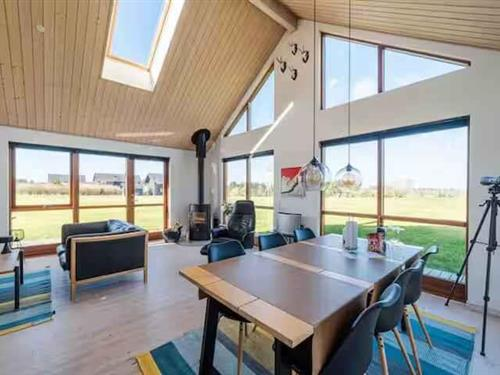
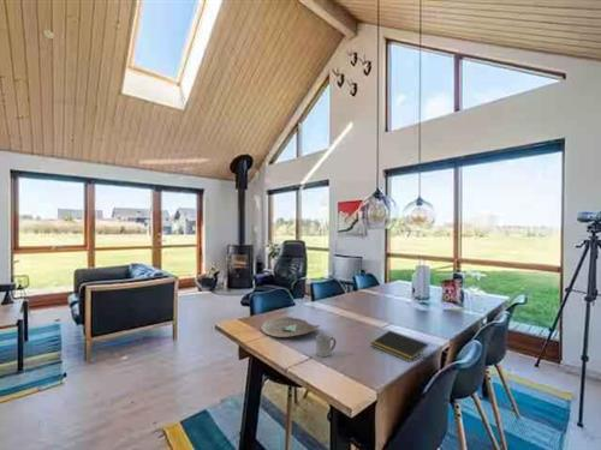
+ cup [315,334,338,358]
+ decorative bowl [260,316,321,338]
+ notepad [370,330,429,362]
